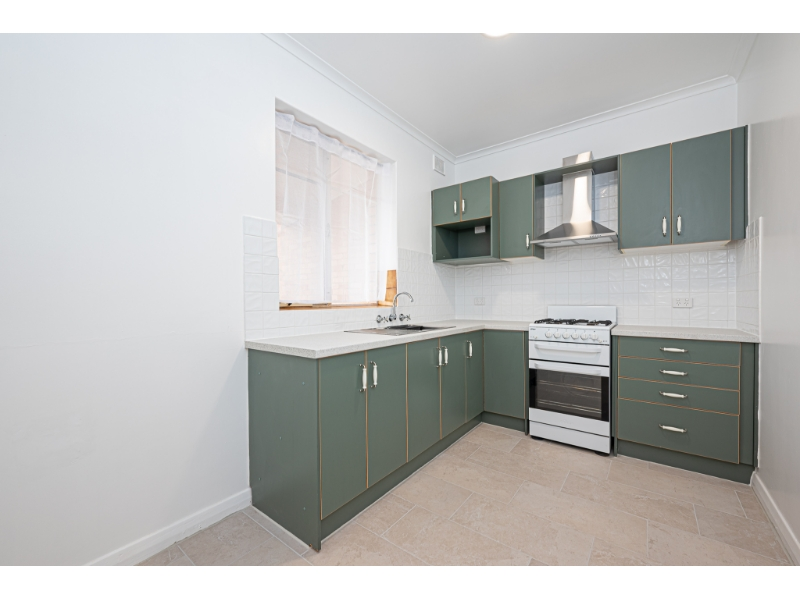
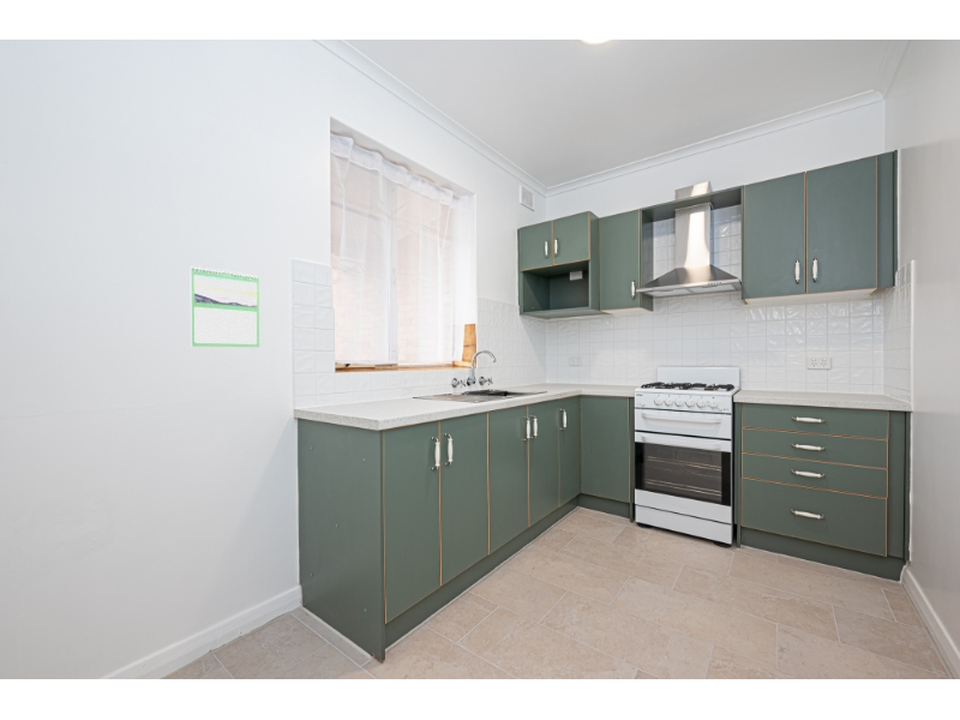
+ calendar [190,265,260,348]
